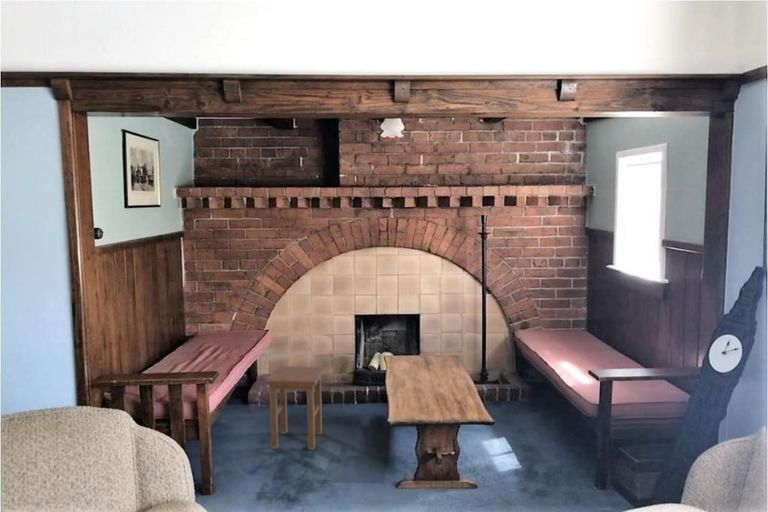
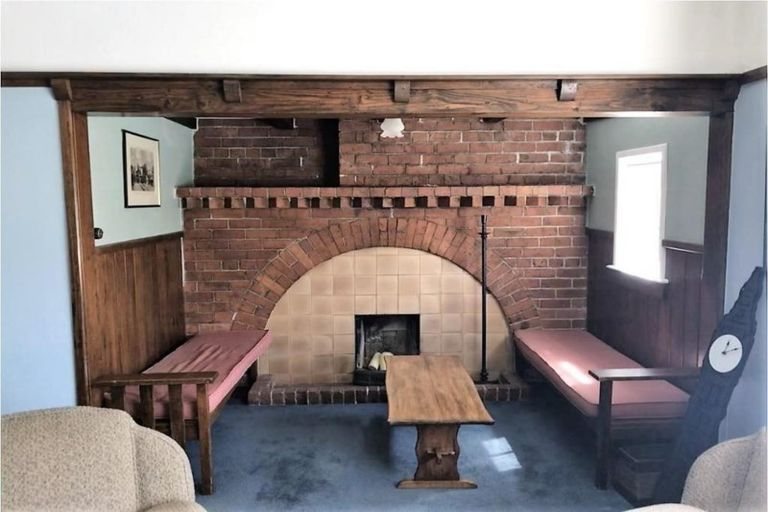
- stool [264,365,325,451]
